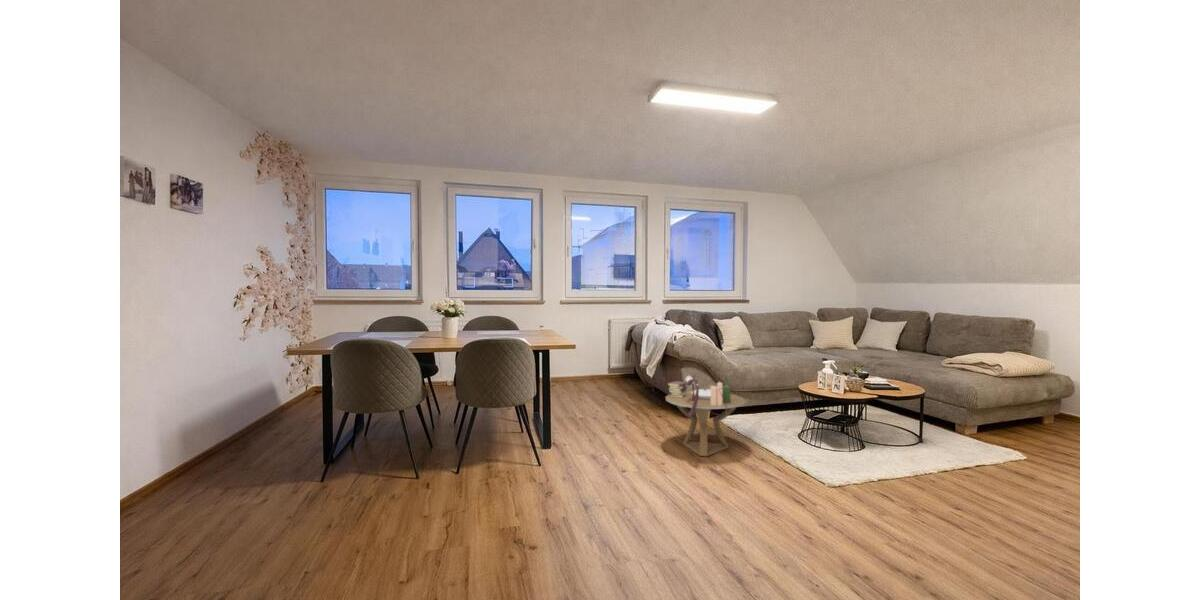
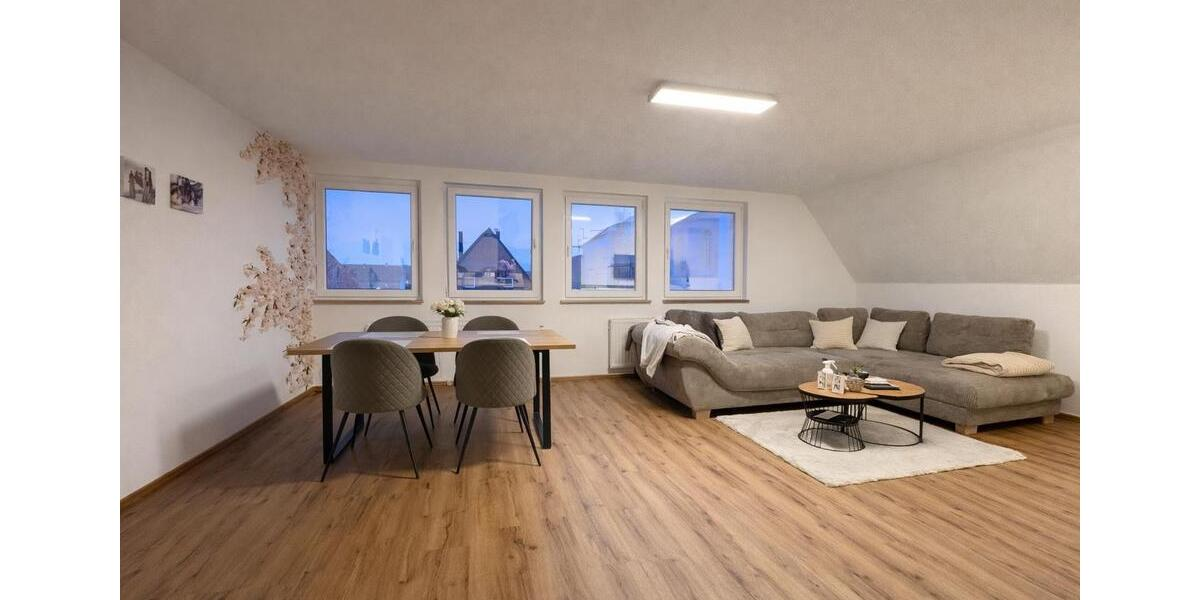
- side table [665,373,747,457]
